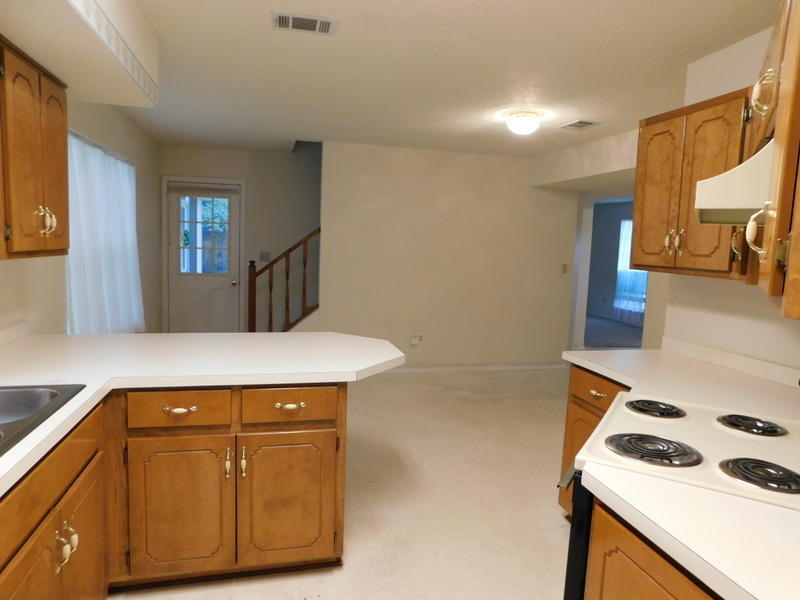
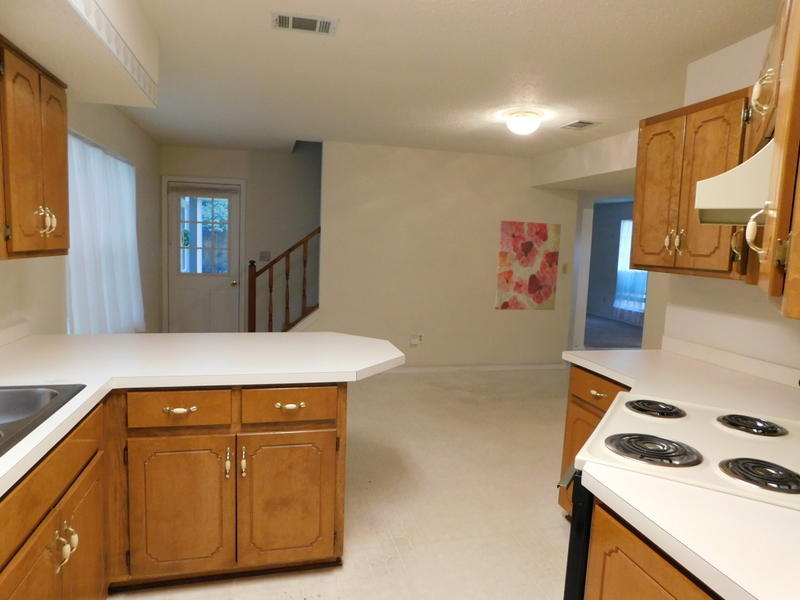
+ wall art [494,220,562,311]
